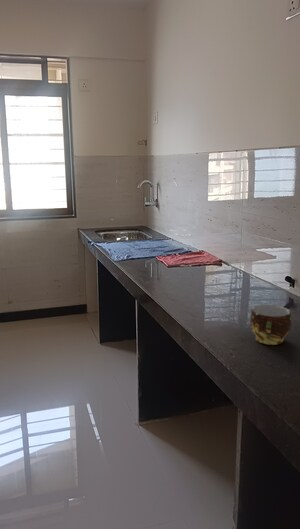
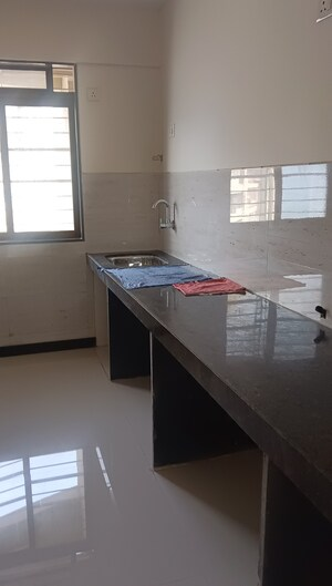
- cup [249,304,292,346]
